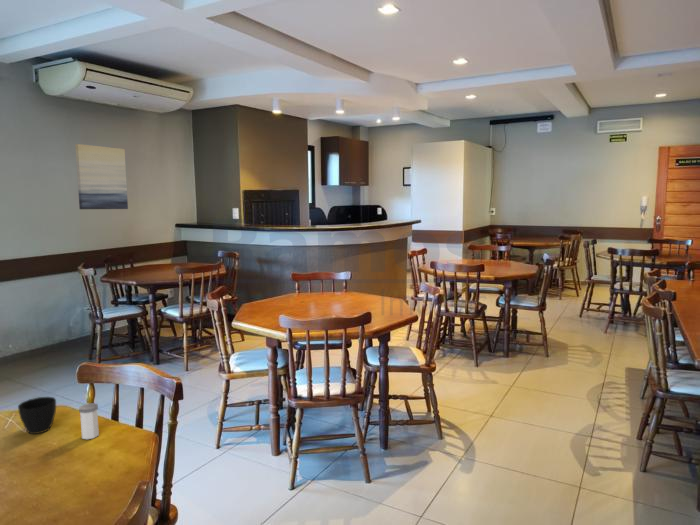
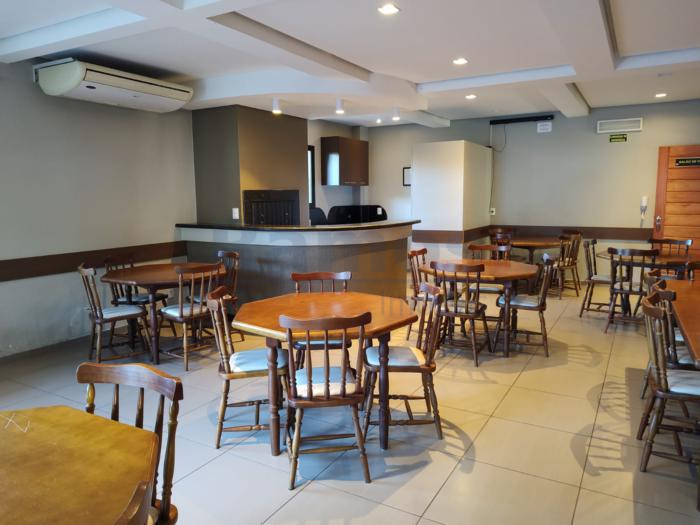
- cup [17,396,57,435]
- wall art [74,143,129,210]
- salt shaker [78,402,100,440]
